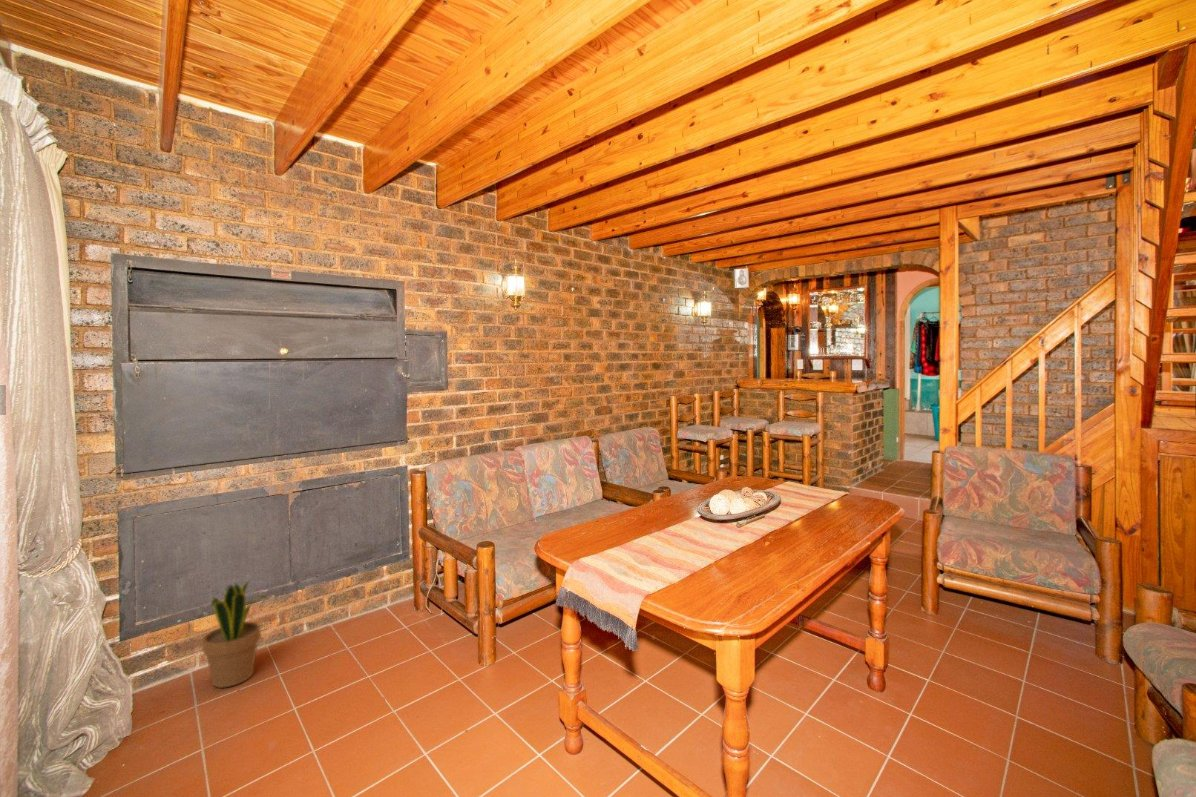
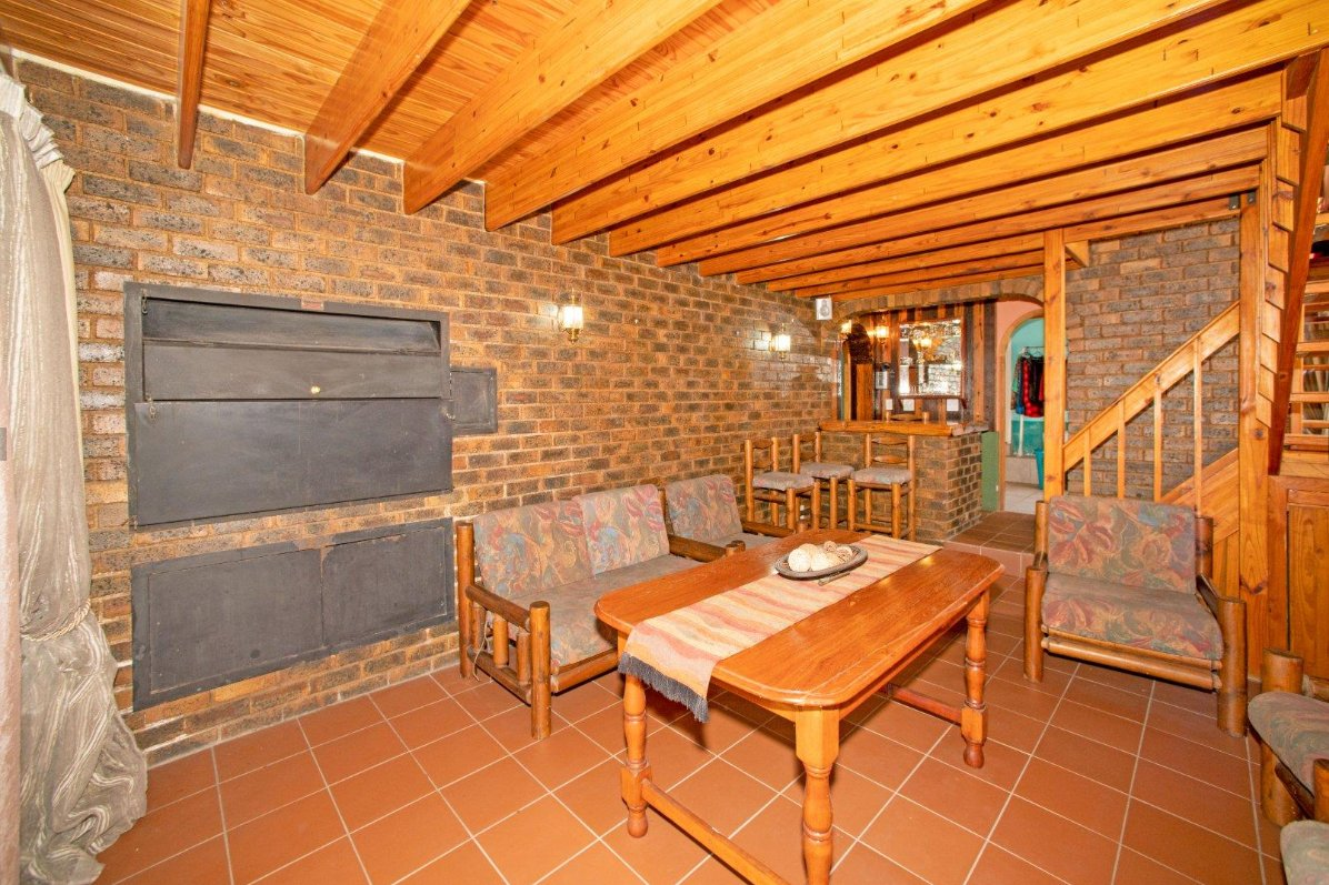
- potted plant [201,580,269,689]
